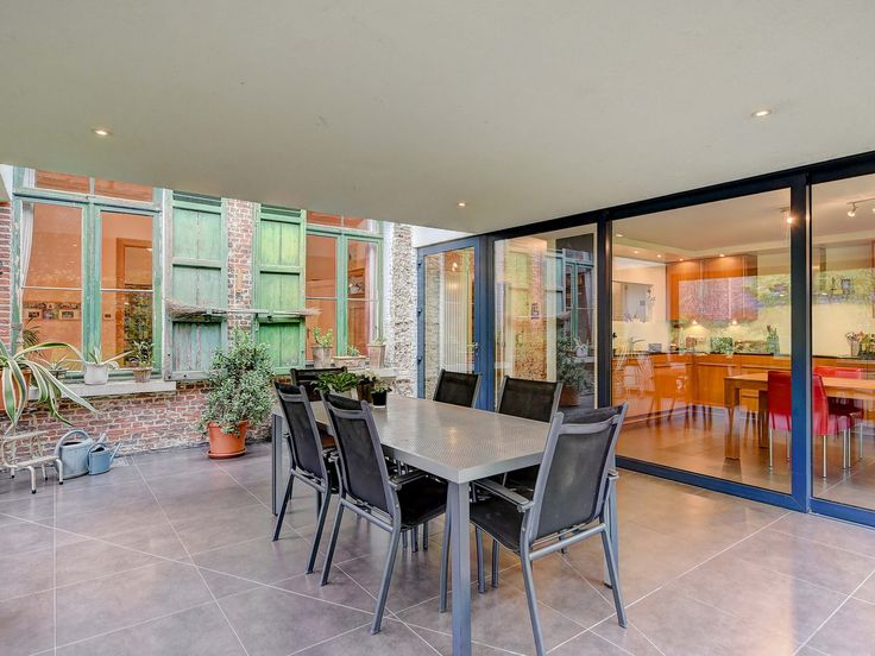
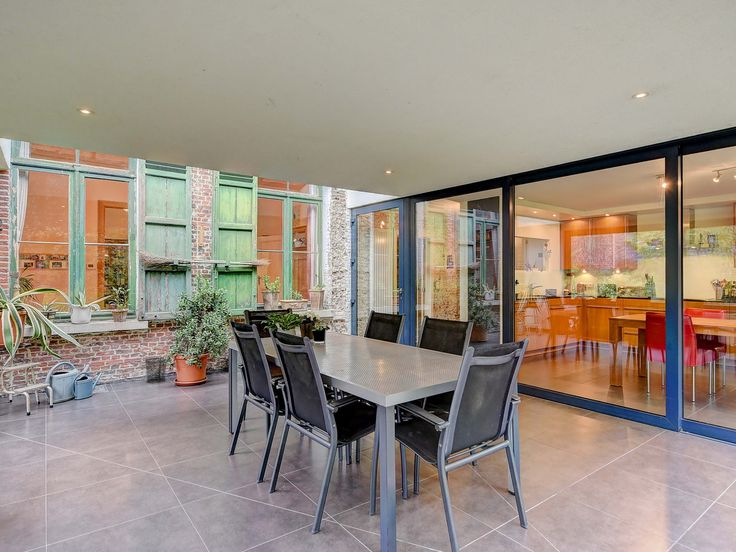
+ waste bin [144,356,168,384]
